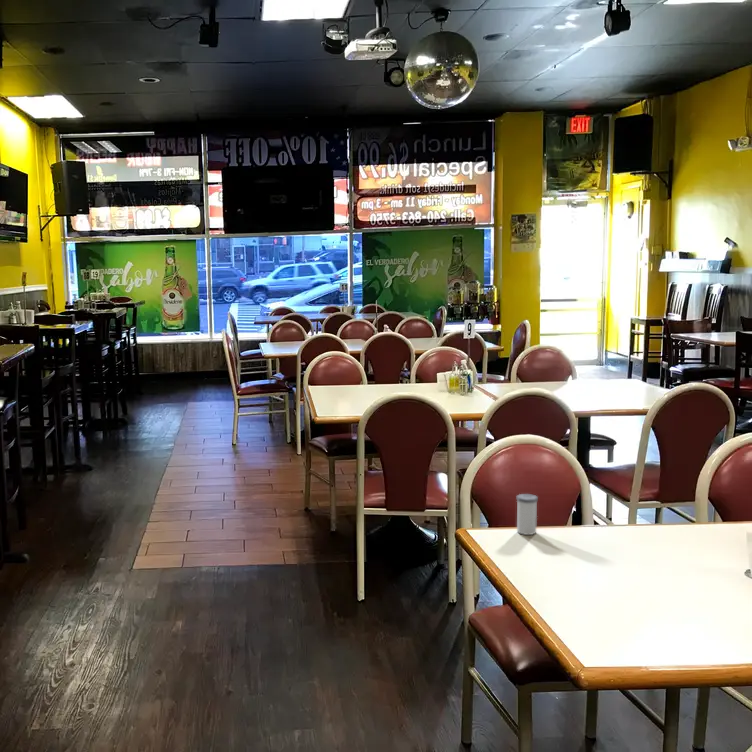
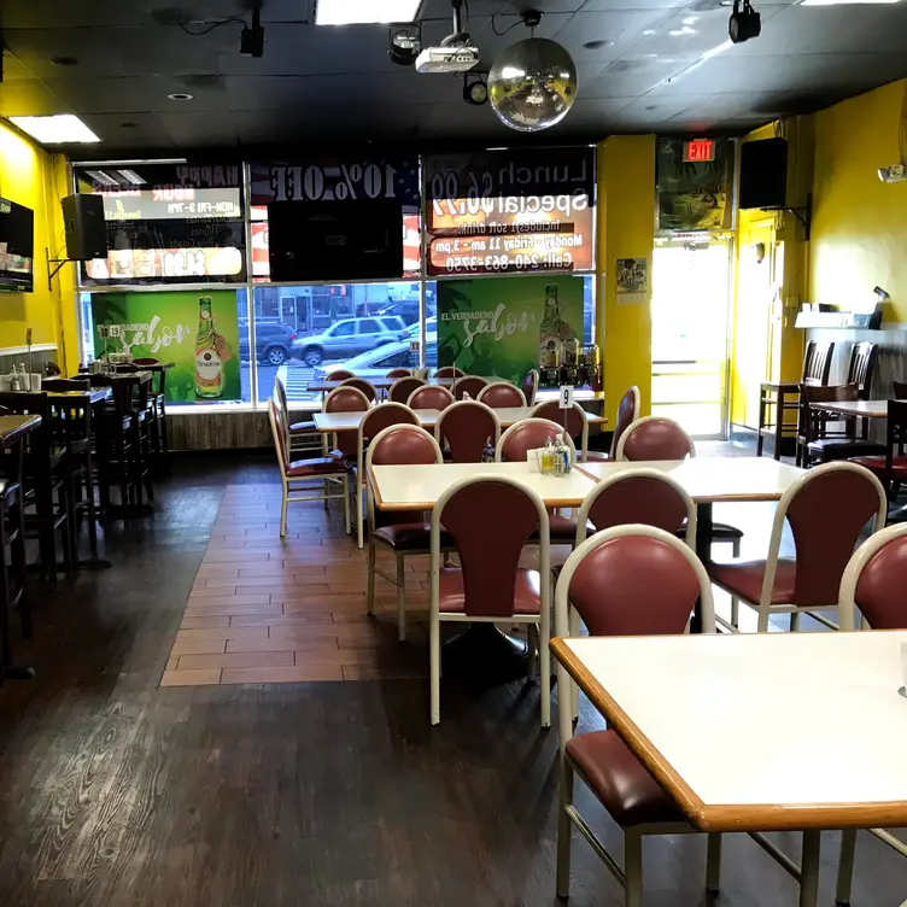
- salt shaker [516,493,539,536]
